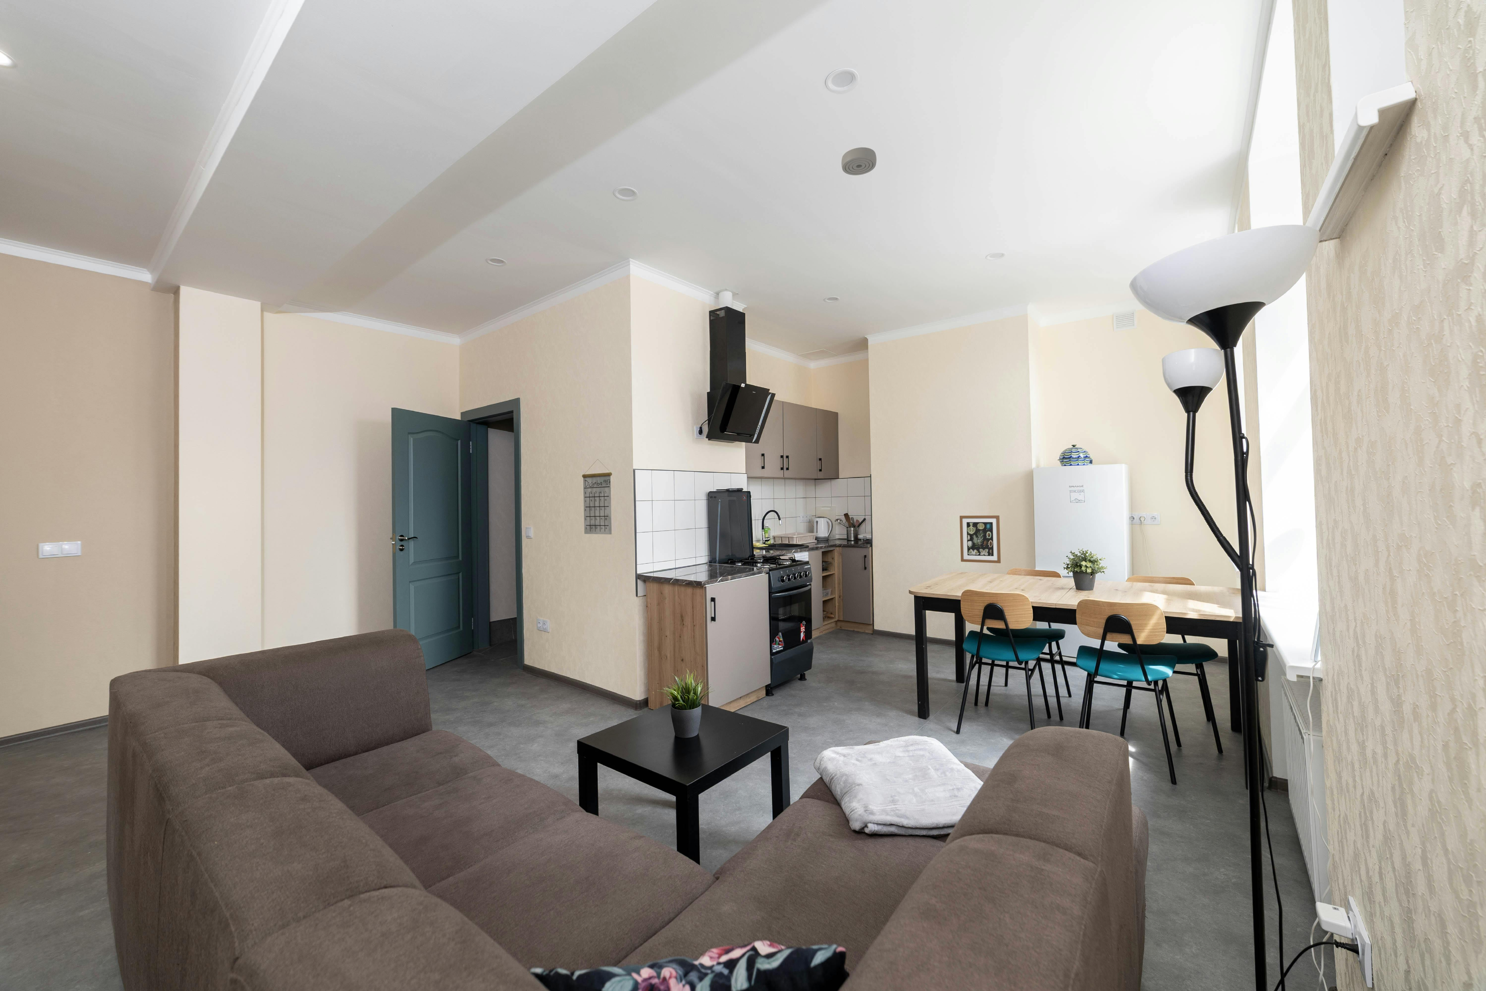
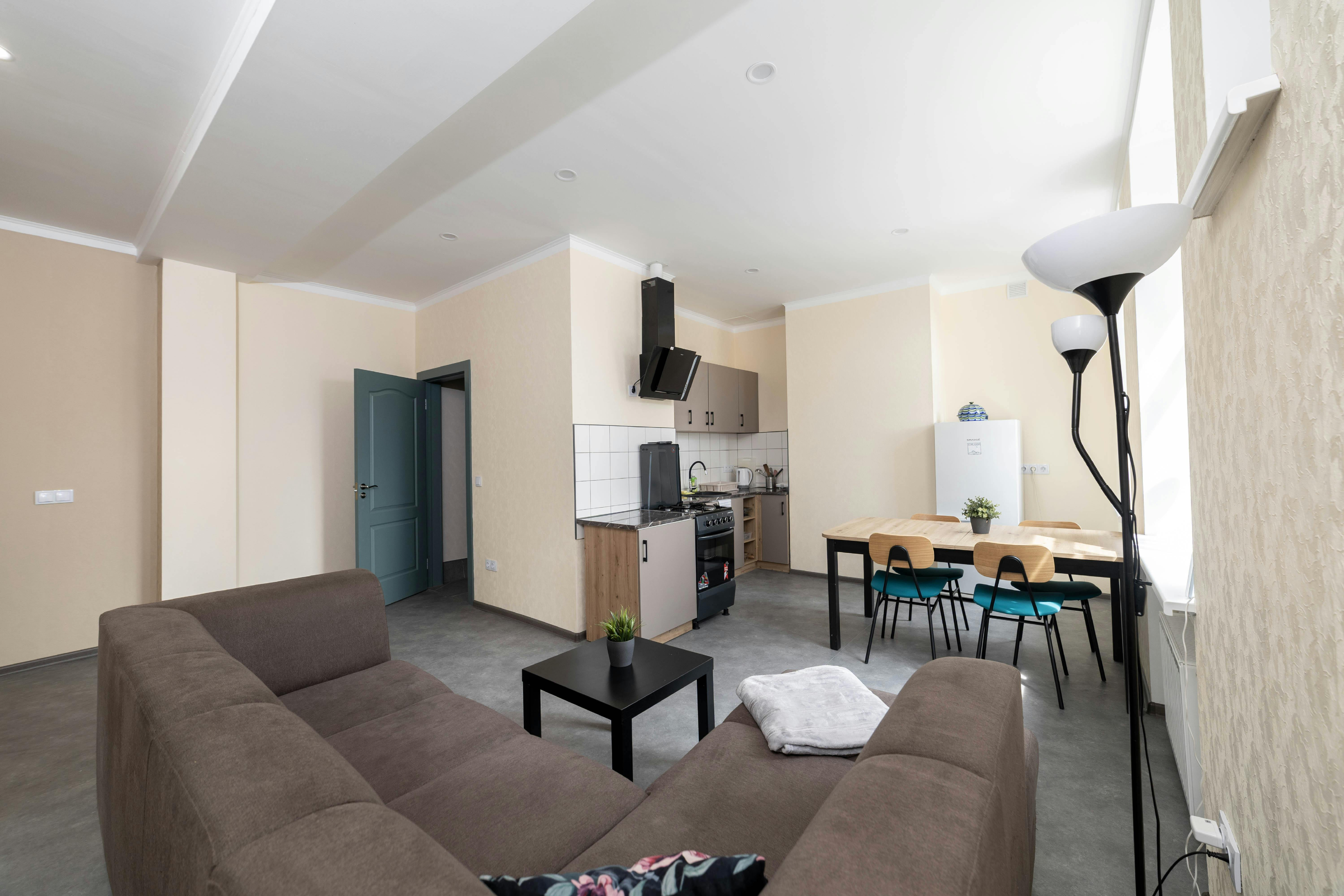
- calendar [582,459,613,535]
- wall art [960,515,1001,564]
- smoke detector [841,147,877,176]
